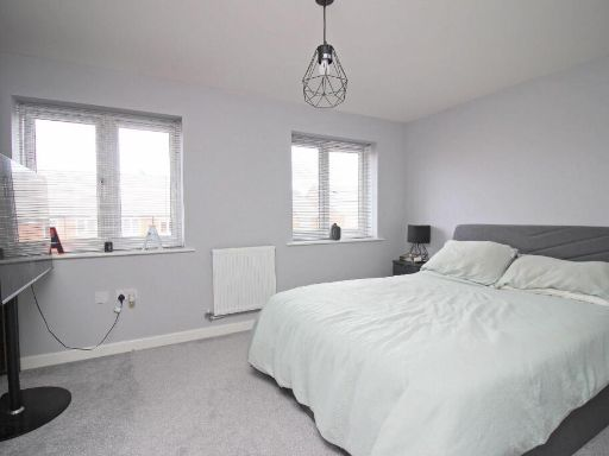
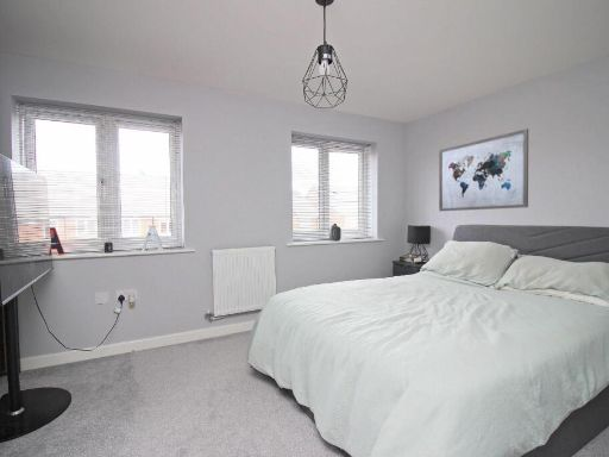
+ wall art [438,127,529,212]
